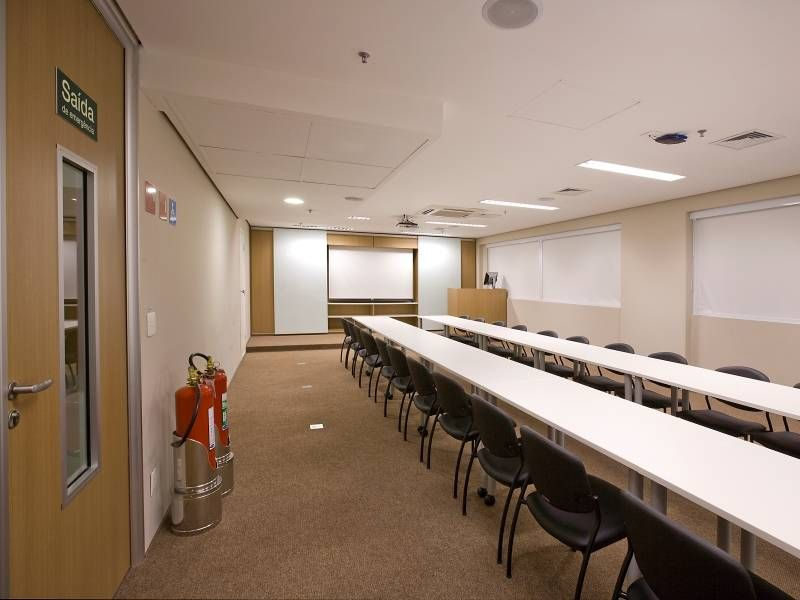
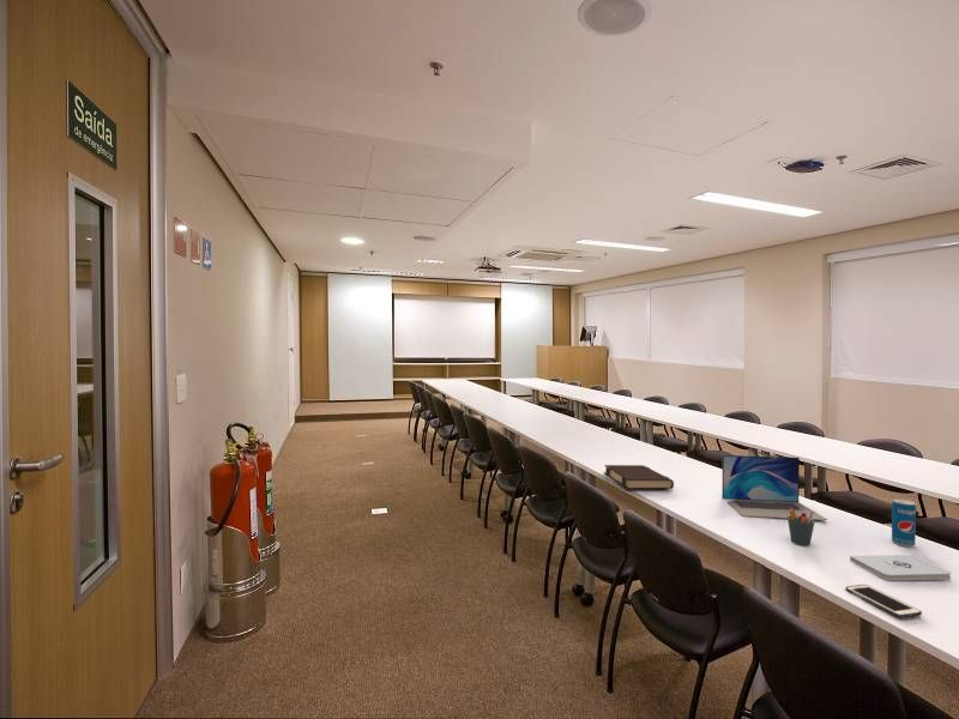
+ beverage can [891,497,917,548]
+ cell phone [844,584,923,620]
+ laptop [720,454,828,521]
+ book [603,464,675,490]
+ pen holder [786,509,815,546]
+ notepad [849,554,952,581]
